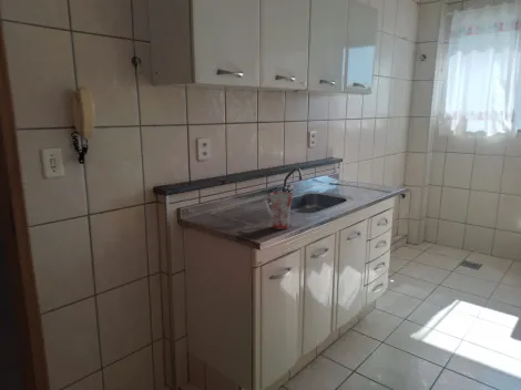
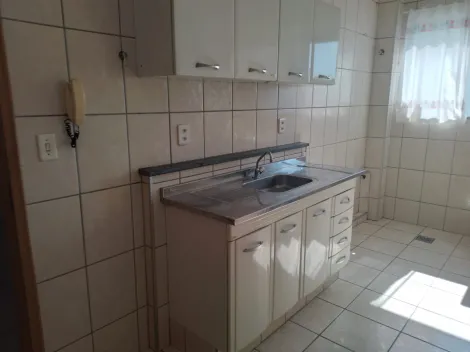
- mug [262,191,294,230]
